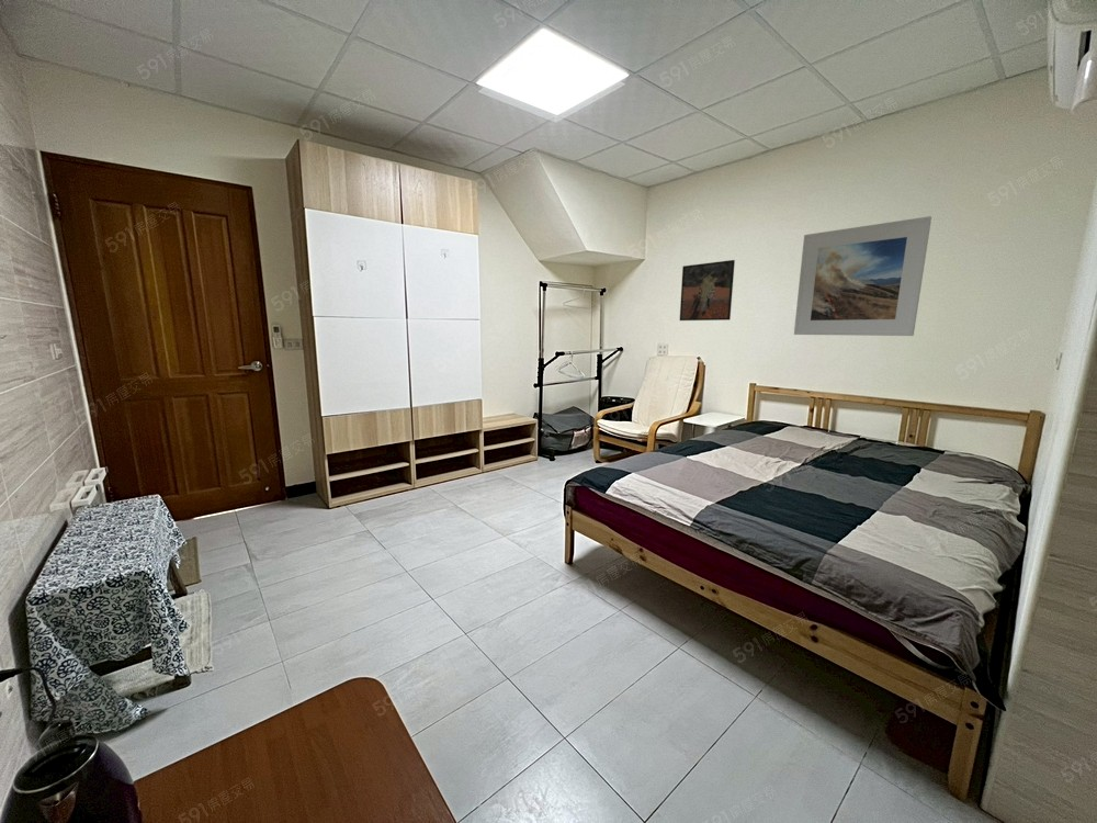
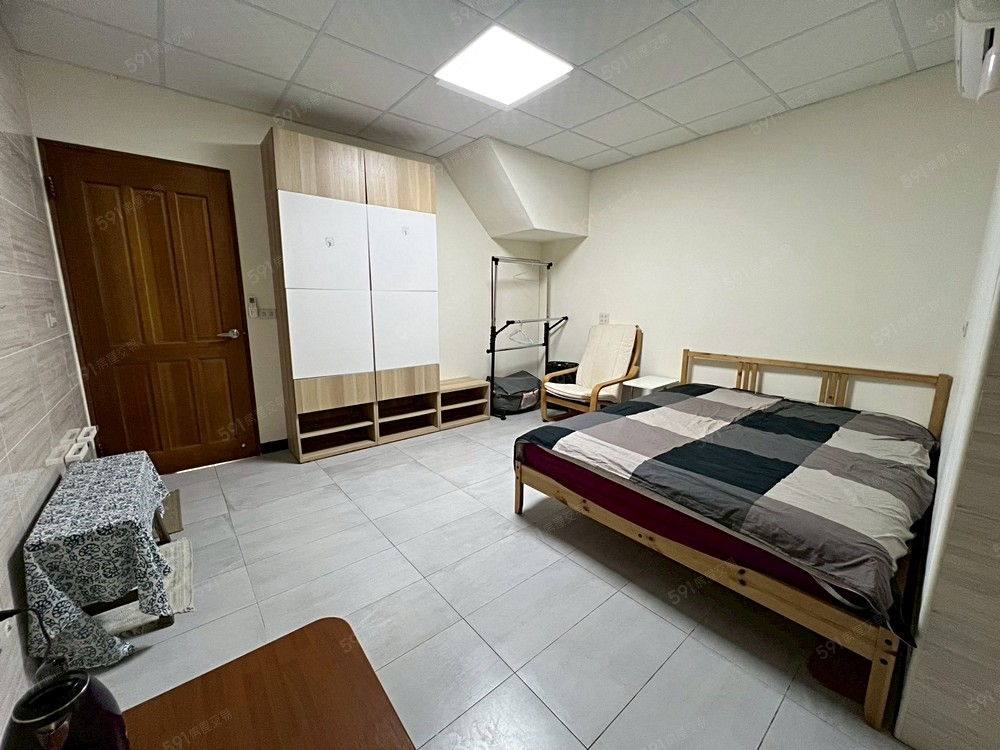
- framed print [793,215,932,337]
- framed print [679,259,736,322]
